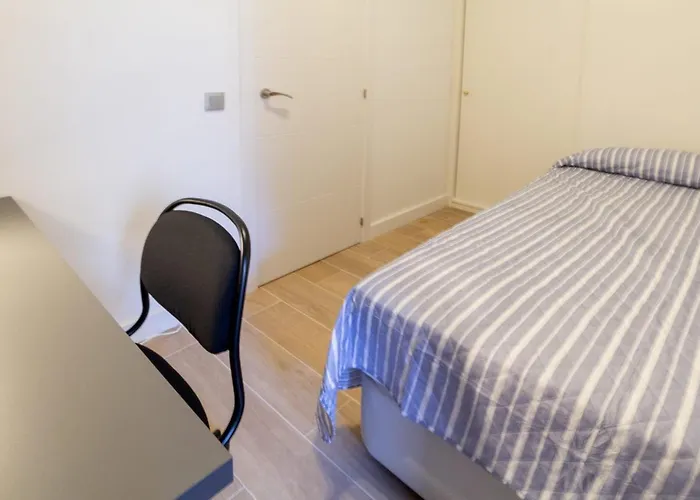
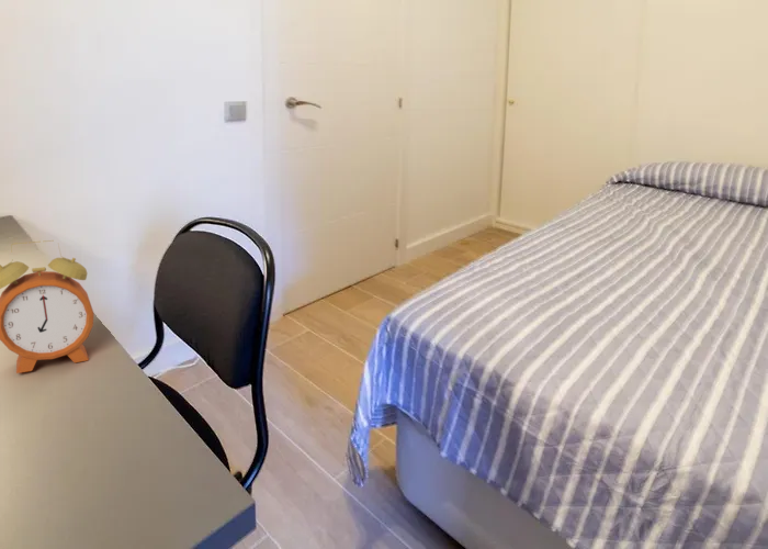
+ alarm clock [0,239,94,374]
